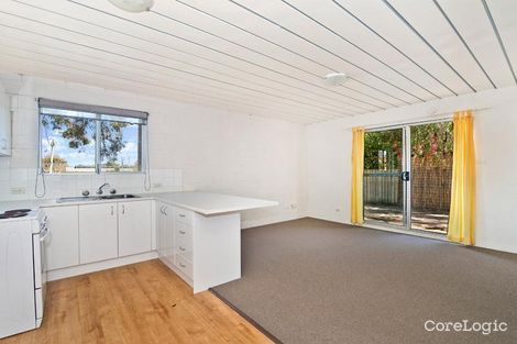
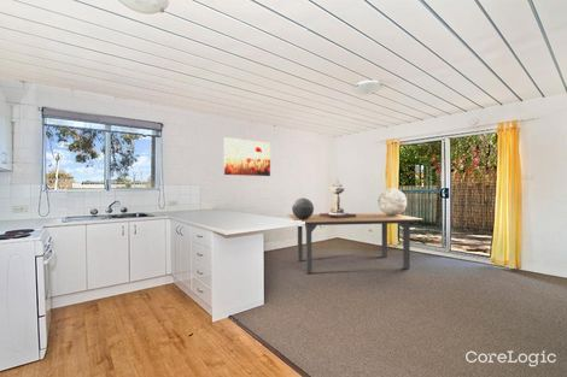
+ wall art [223,136,271,177]
+ decorative urn [318,177,356,218]
+ decorative globe [291,198,315,219]
+ lamp [376,187,408,216]
+ dining table [286,212,425,275]
